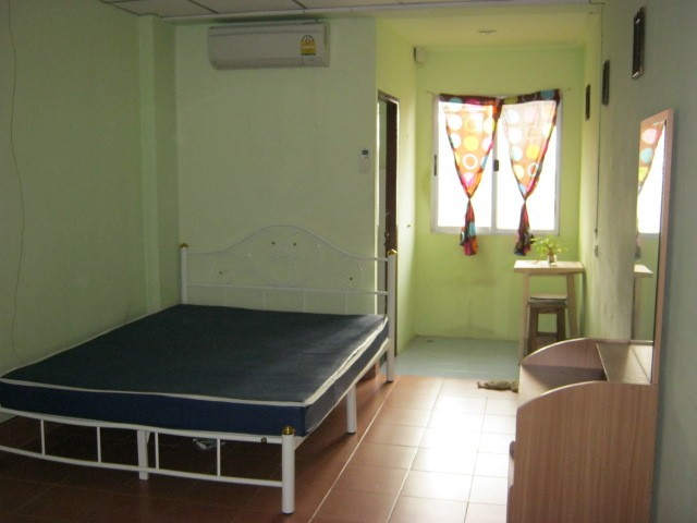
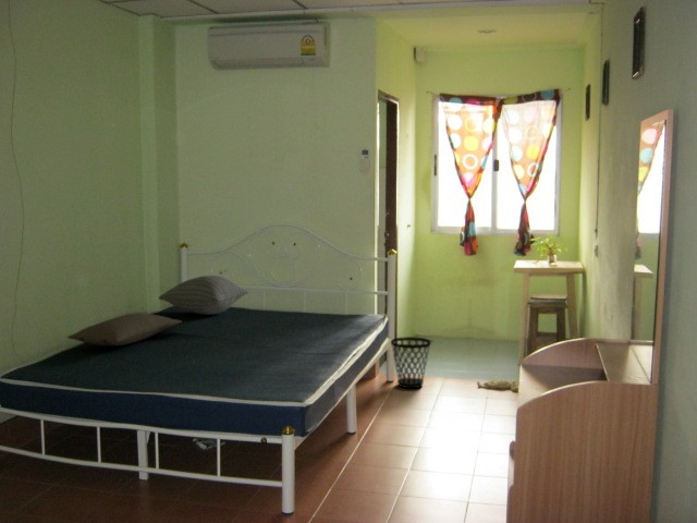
+ pillow [66,312,183,346]
+ pillow [158,275,250,316]
+ wastebasket [390,336,432,389]
